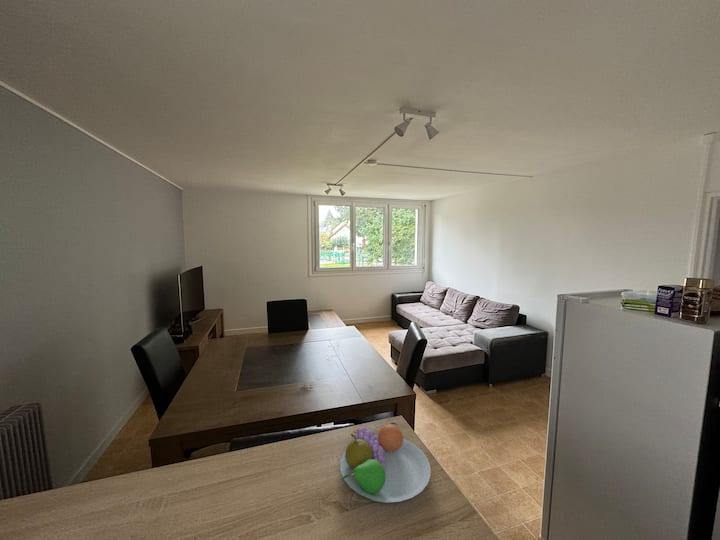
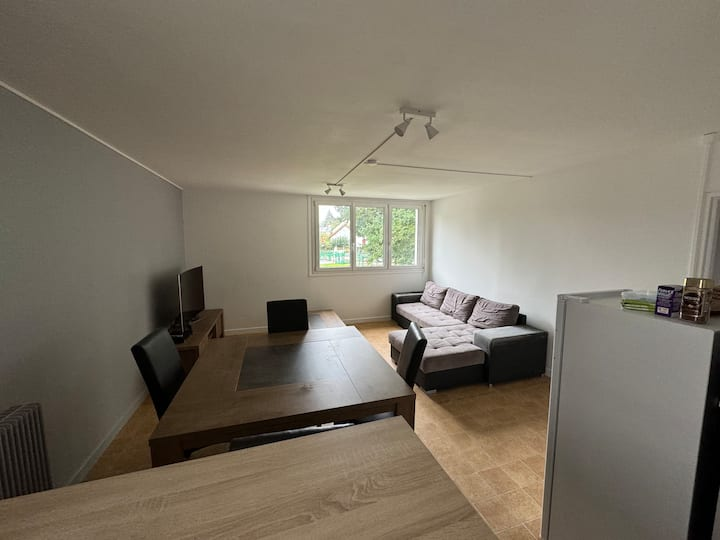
- fruit bowl [339,422,432,504]
